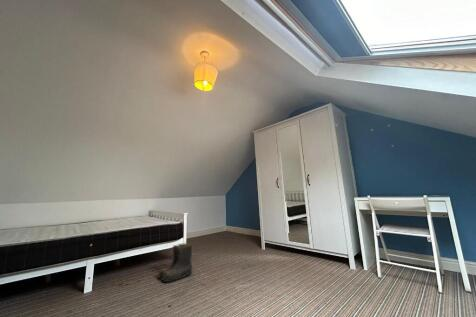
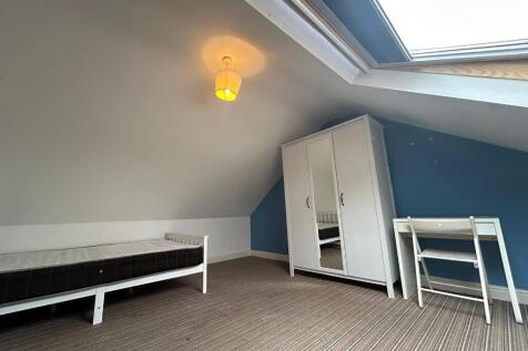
- boots [156,242,194,283]
